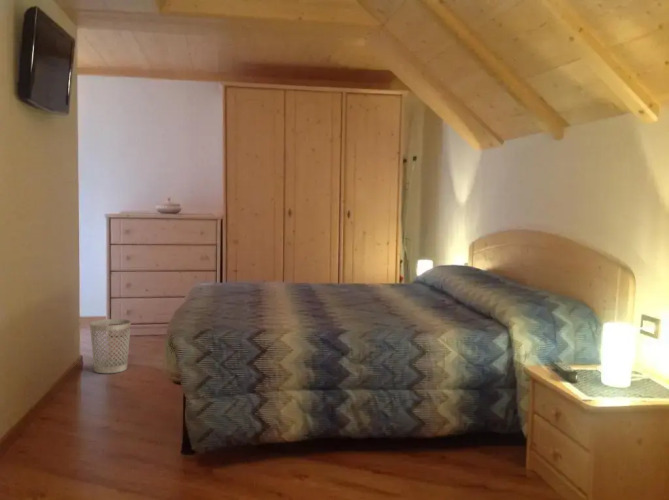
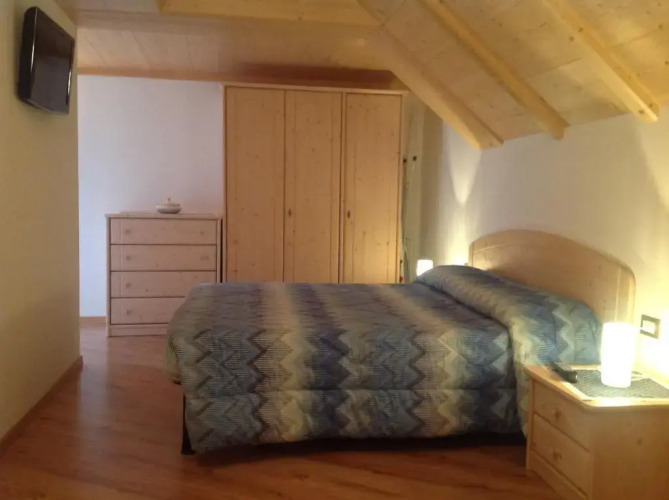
- wastebasket [89,318,132,374]
